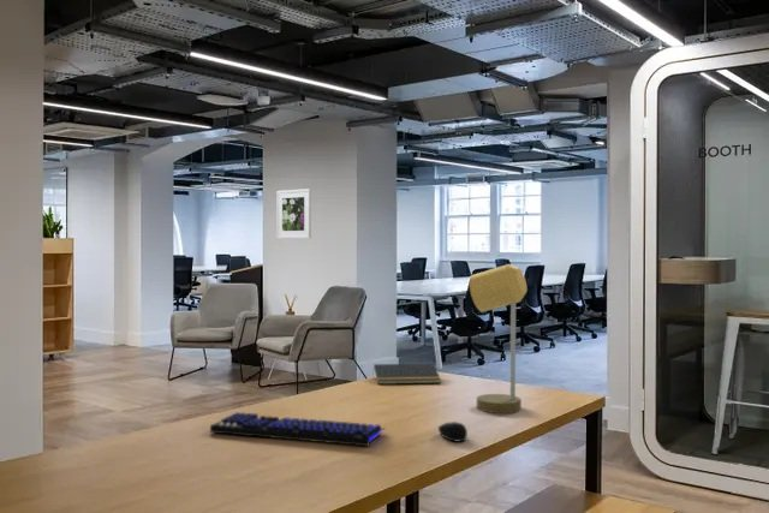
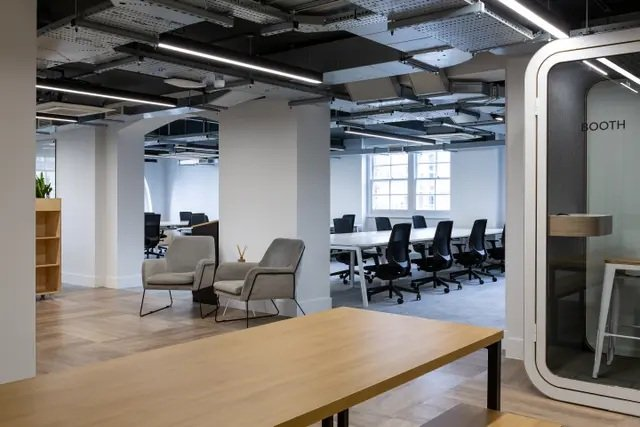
- desk lamp [469,263,529,414]
- keyboard [209,411,388,447]
- notepad [371,363,442,386]
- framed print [275,187,312,239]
- computer mouse [437,420,469,442]
